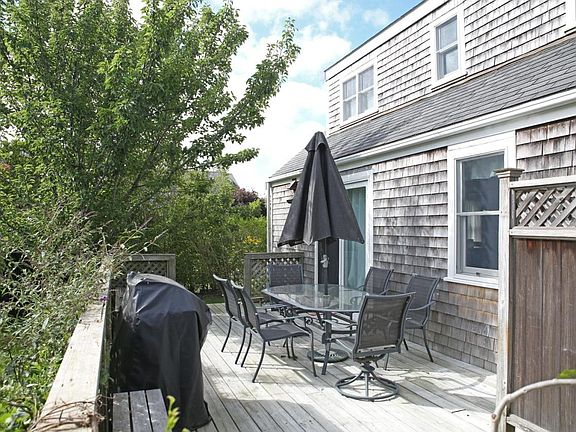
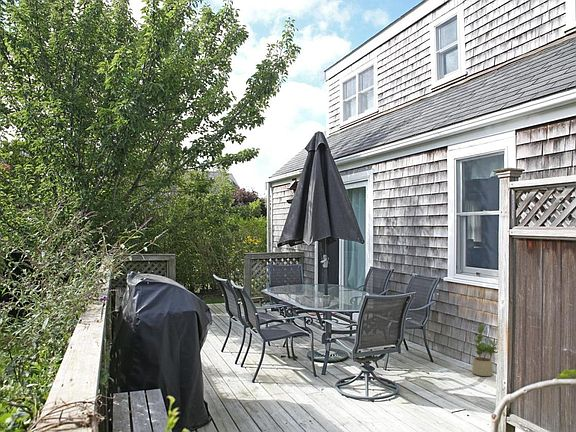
+ potted plant [471,324,498,377]
